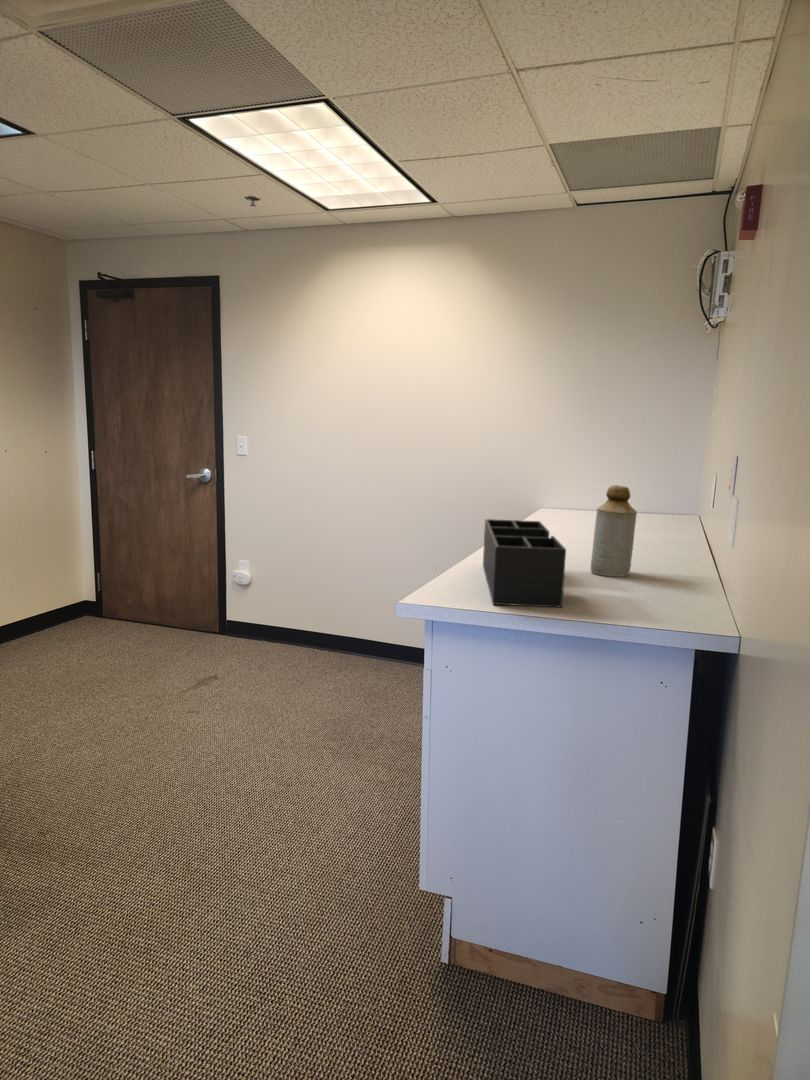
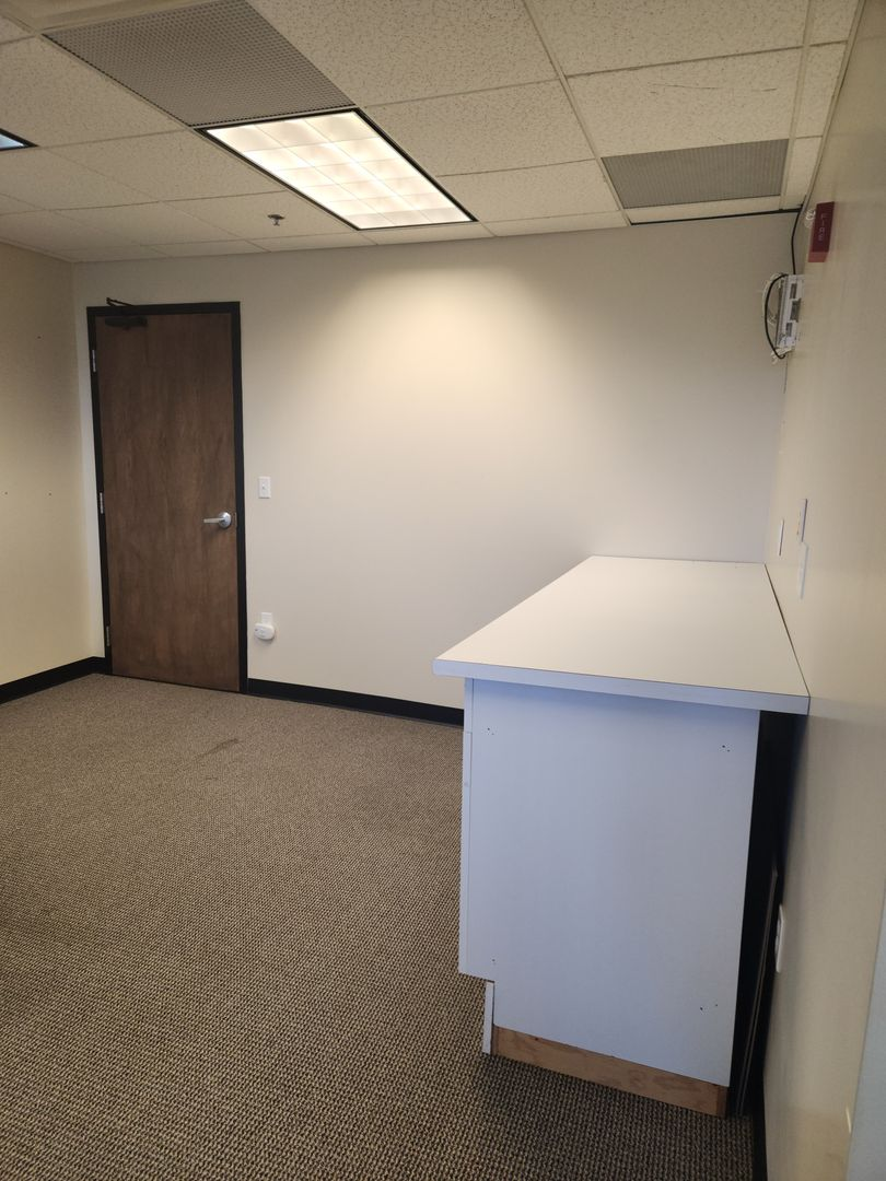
- desk organizer [482,518,567,608]
- bottle [590,484,638,578]
